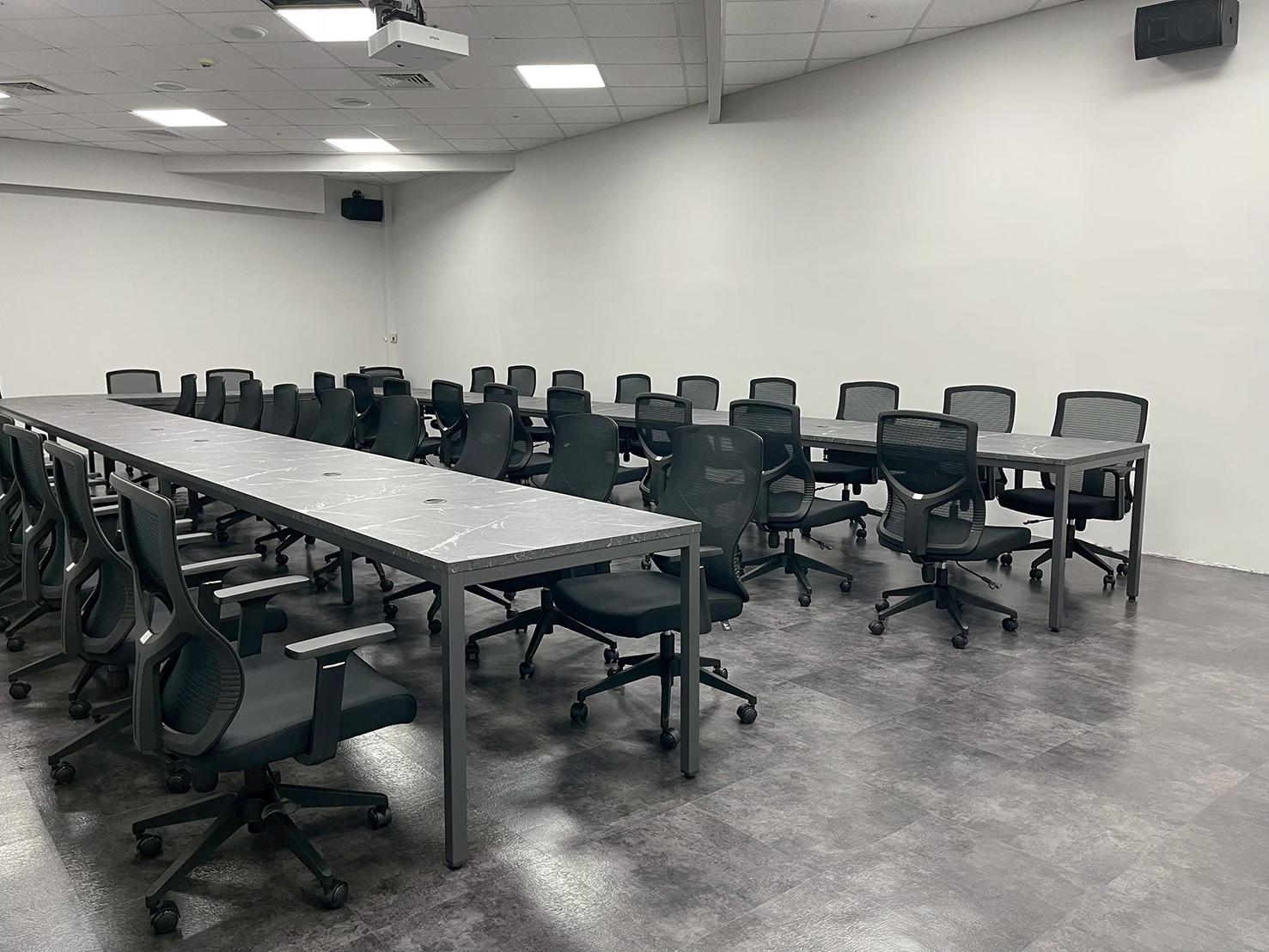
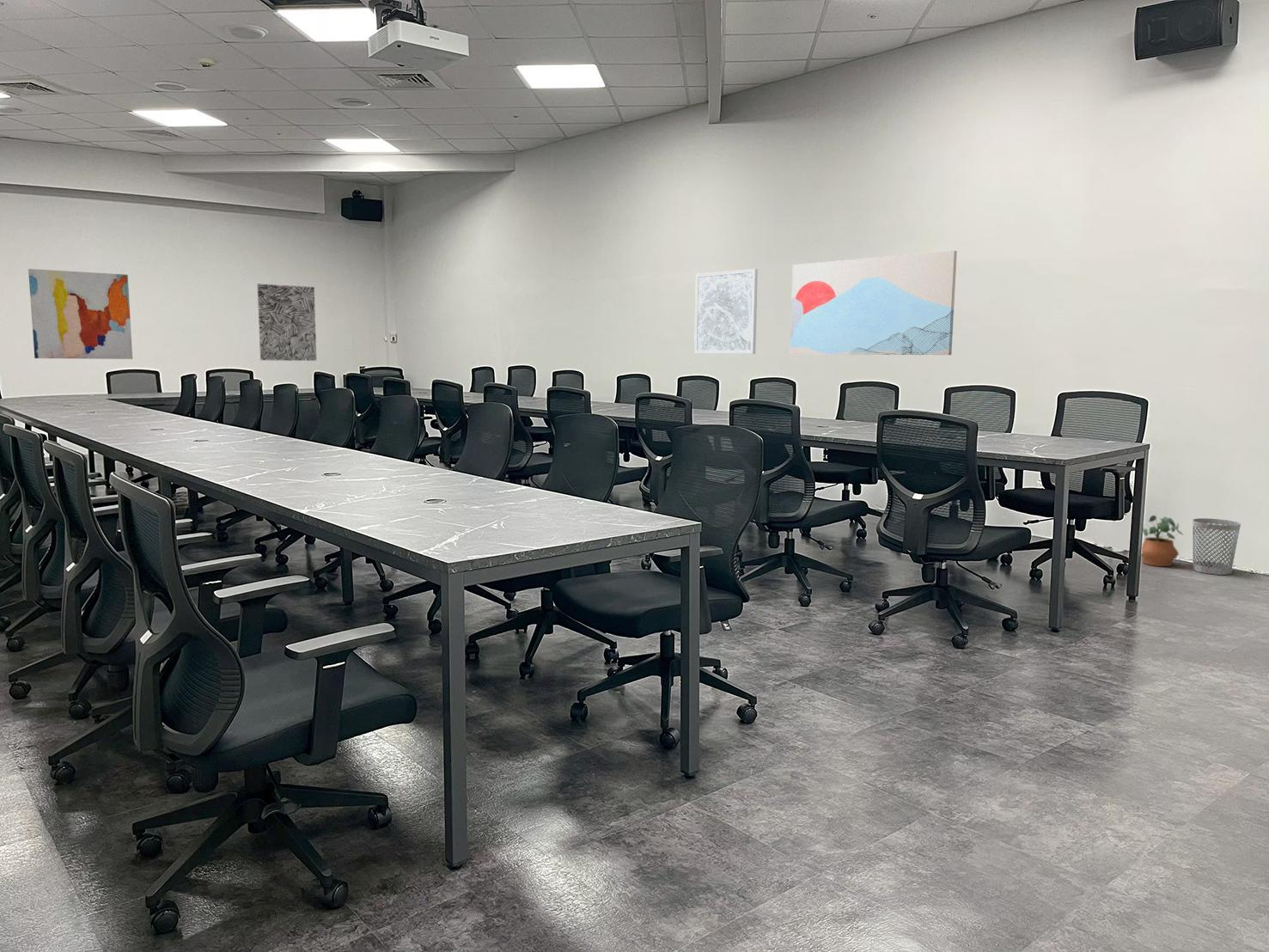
+ wall art [27,268,133,360]
+ wall art [790,250,958,356]
+ potted plant [1141,515,1184,567]
+ wall art [693,268,759,355]
+ wall art [257,283,317,362]
+ wastebasket [1192,517,1242,576]
